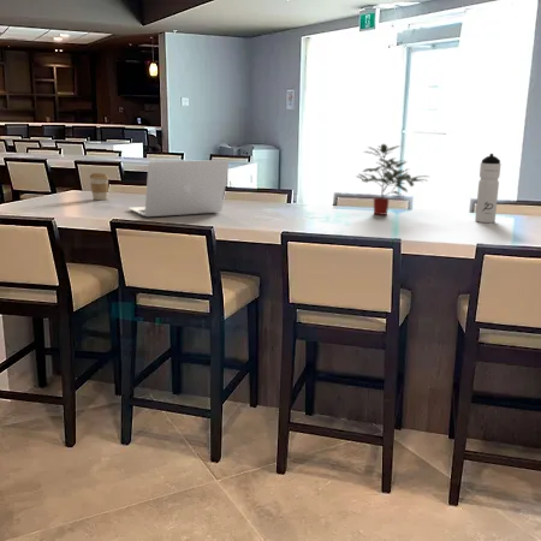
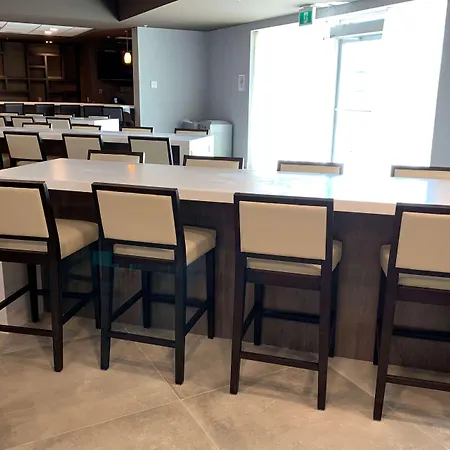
- potted plant [355,143,429,216]
- coffee cup [89,172,111,201]
- laptop [127,159,230,218]
- water bottle [474,153,503,224]
